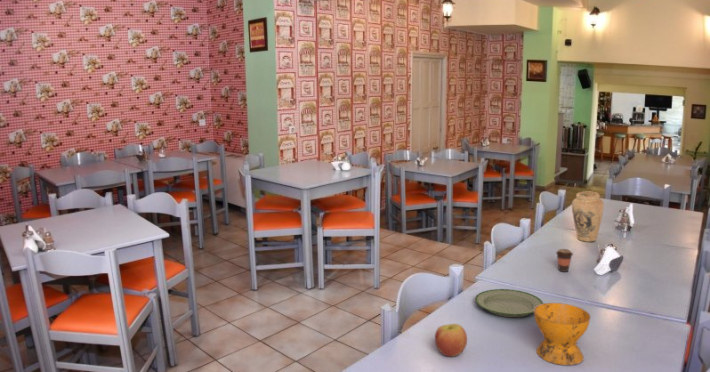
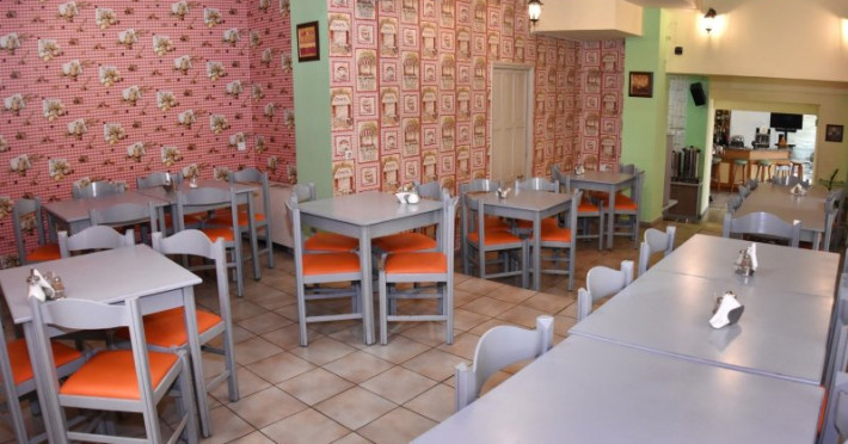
- bowl [533,302,591,366]
- vase [571,191,605,243]
- plate [474,288,544,318]
- coffee cup [555,248,574,273]
- apple [434,323,468,358]
